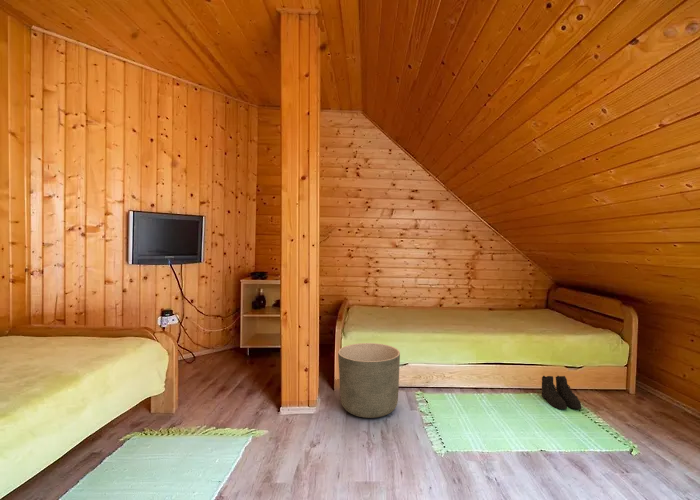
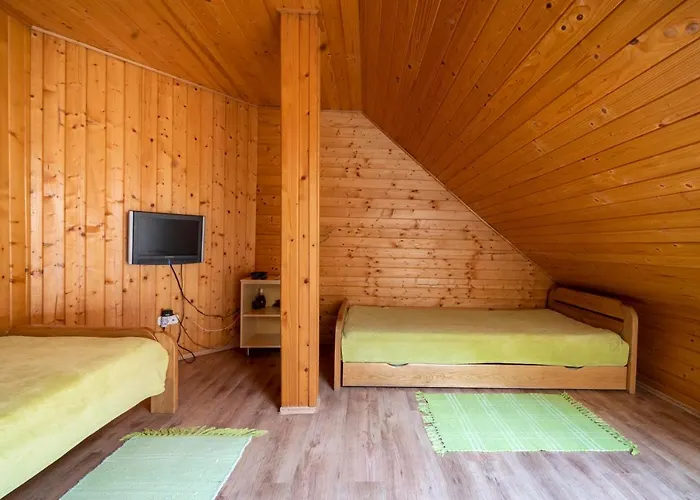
- boots [541,375,582,410]
- planter [337,342,401,419]
